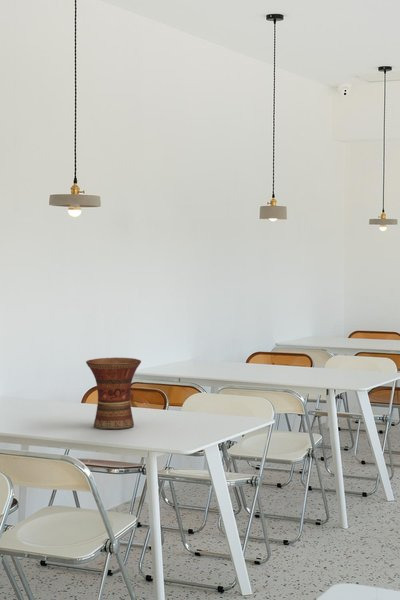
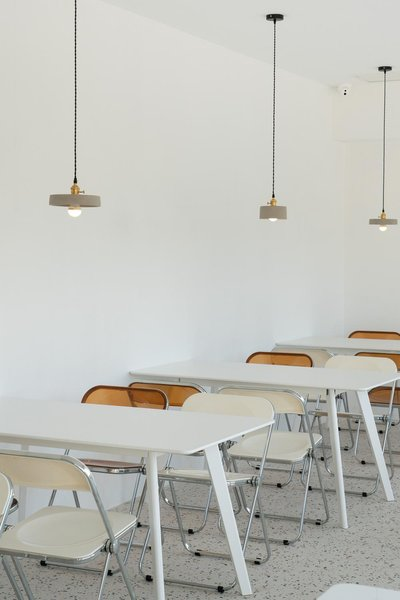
- vase [85,357,142,430]
